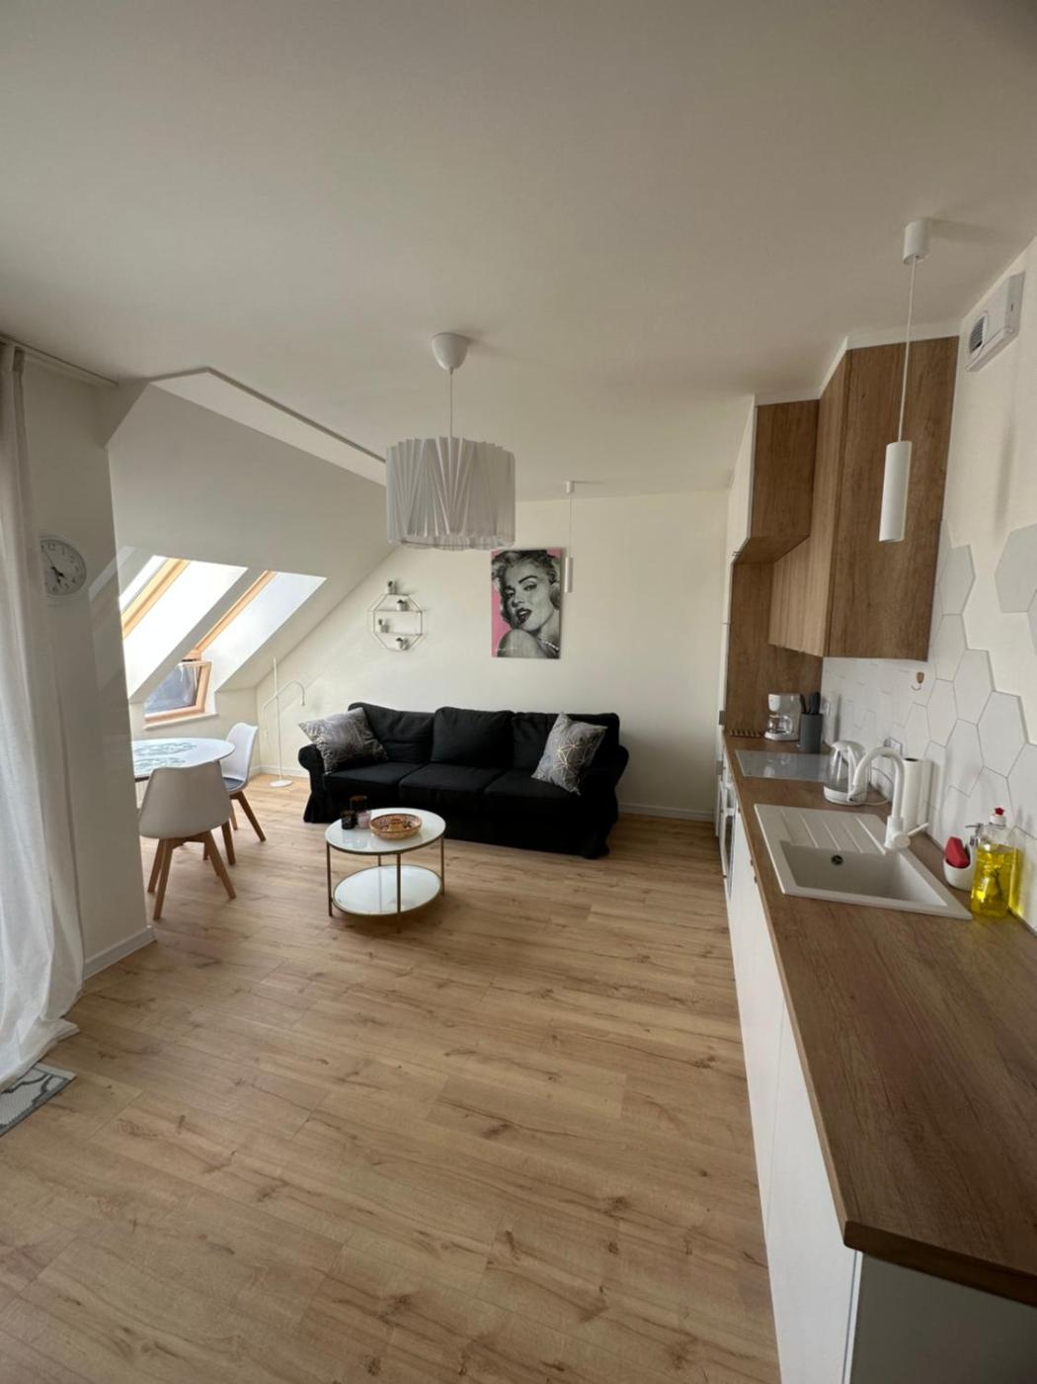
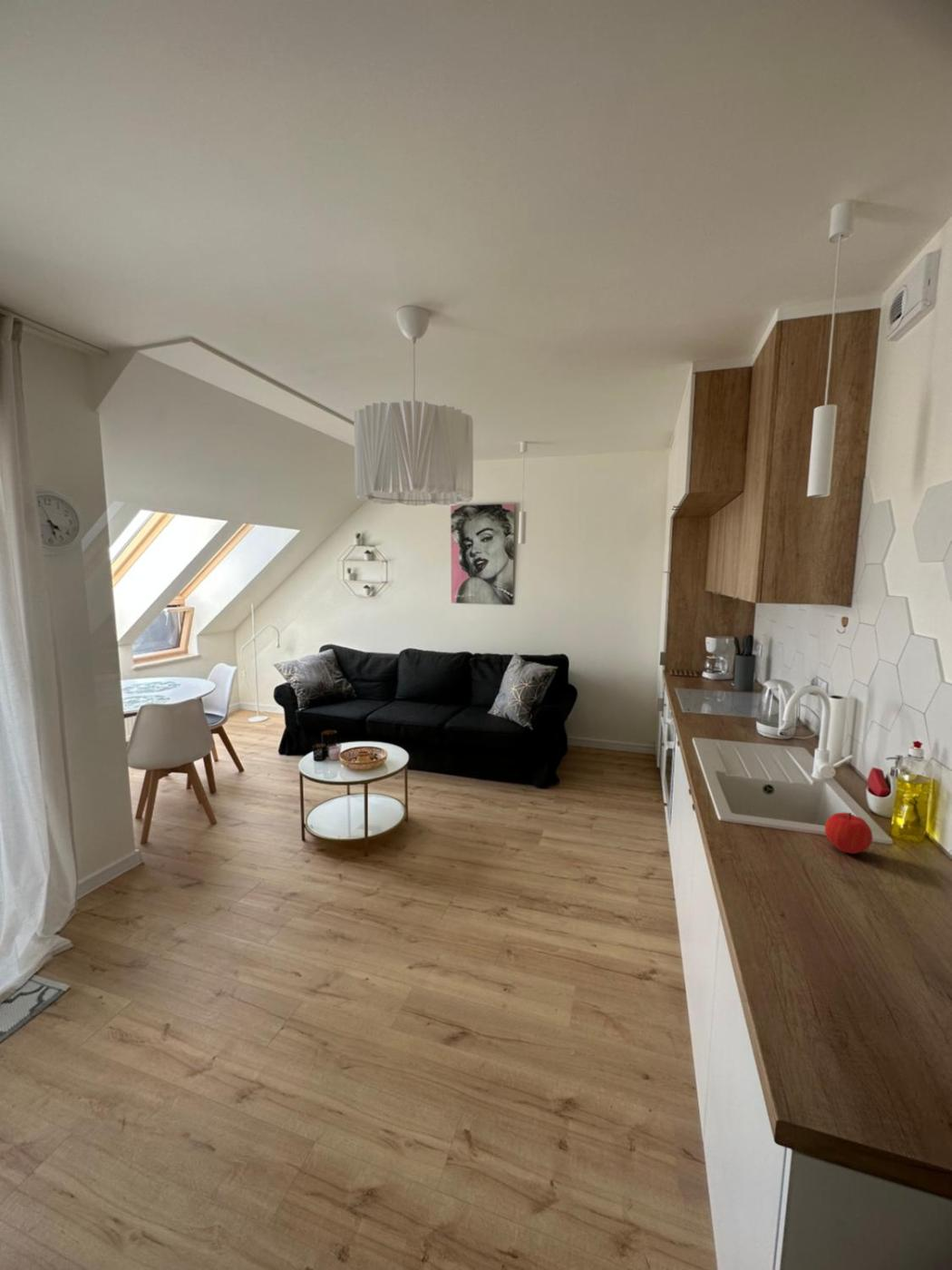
+ fruit [824,812,873,855]
